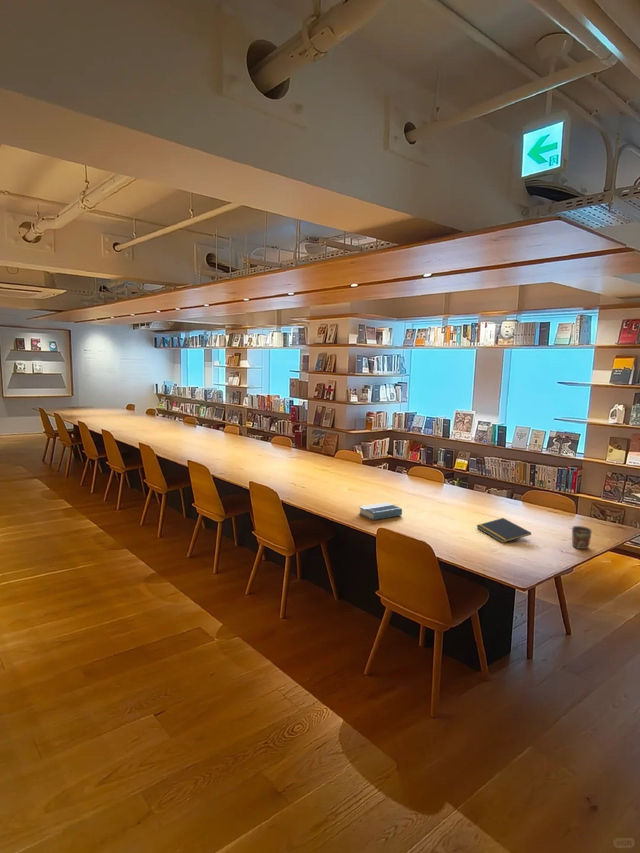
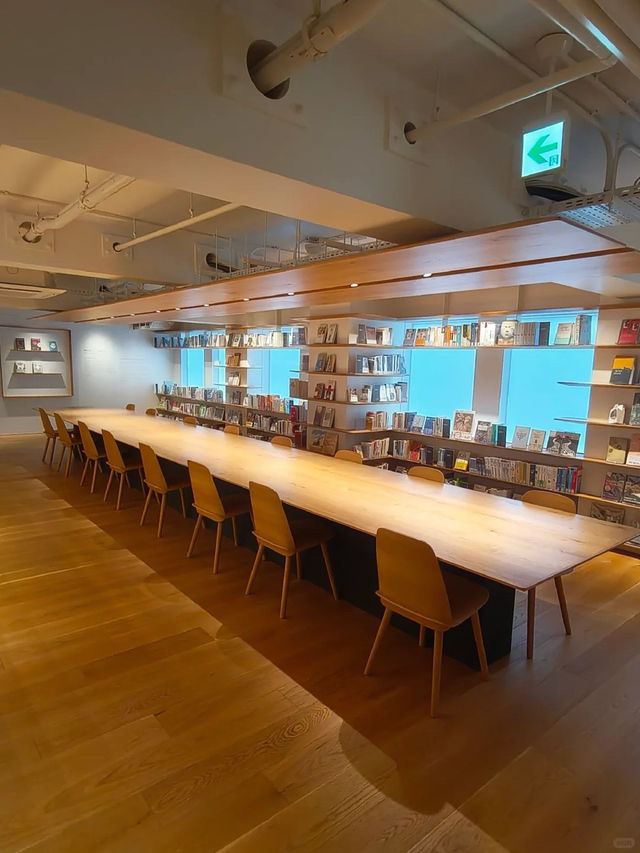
- hardback book [358,501,403,521]
- notepad [476,517,532,544]
- mug [571,525,593,550]
